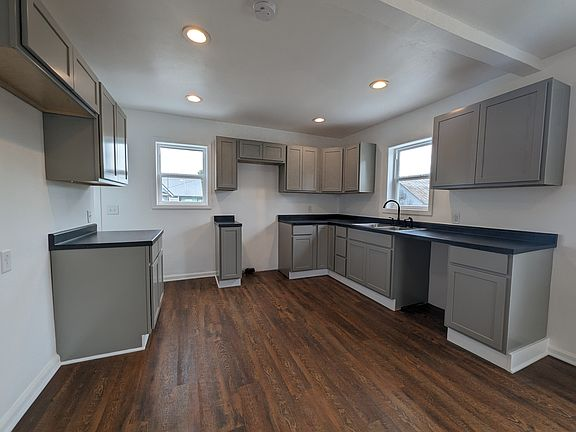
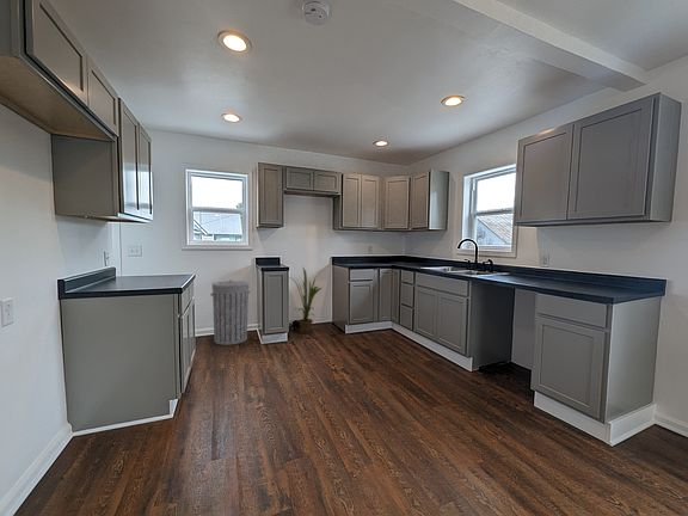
+ trash can [209,278,251,346]
+ house plant [288,266,322,334]
